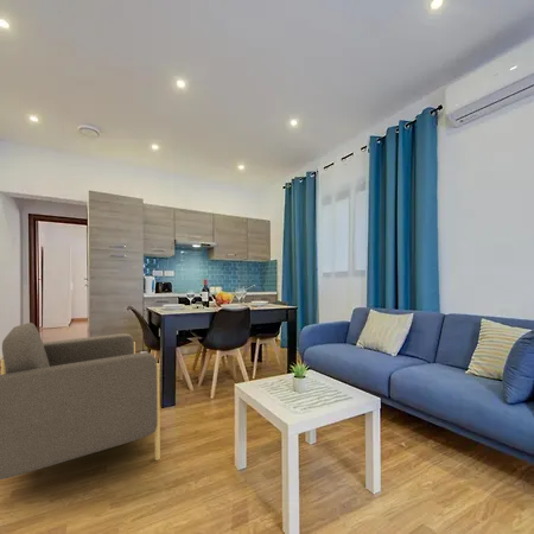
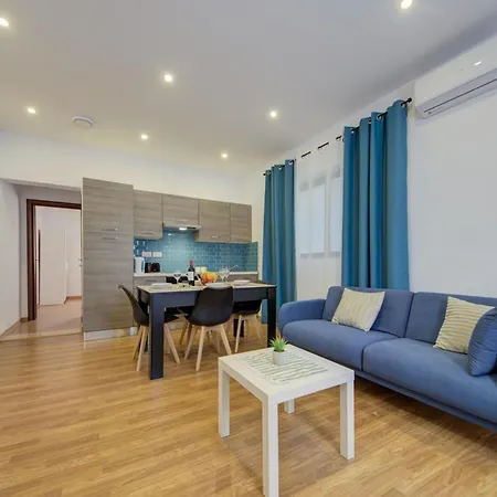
- armchair [0,322,161,481]
